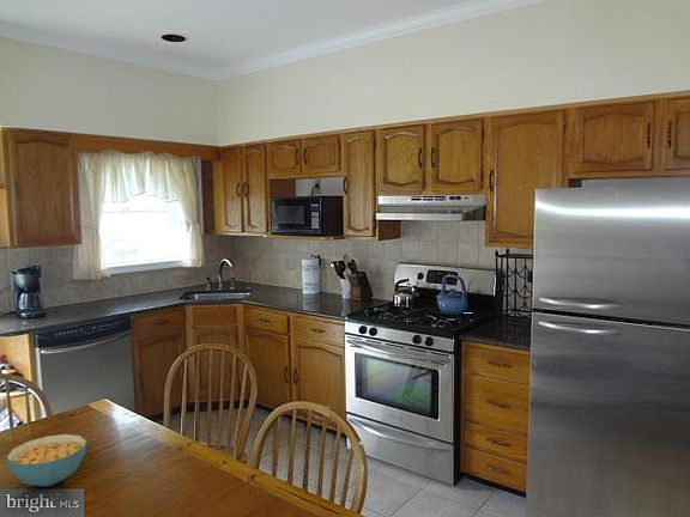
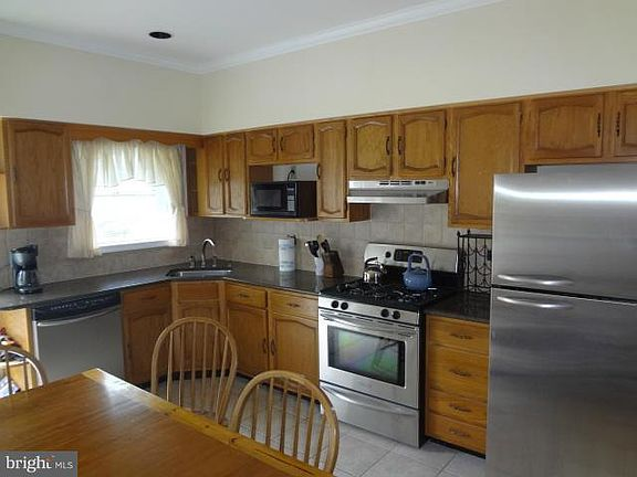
- cereal bowl [5,433,87,487]
